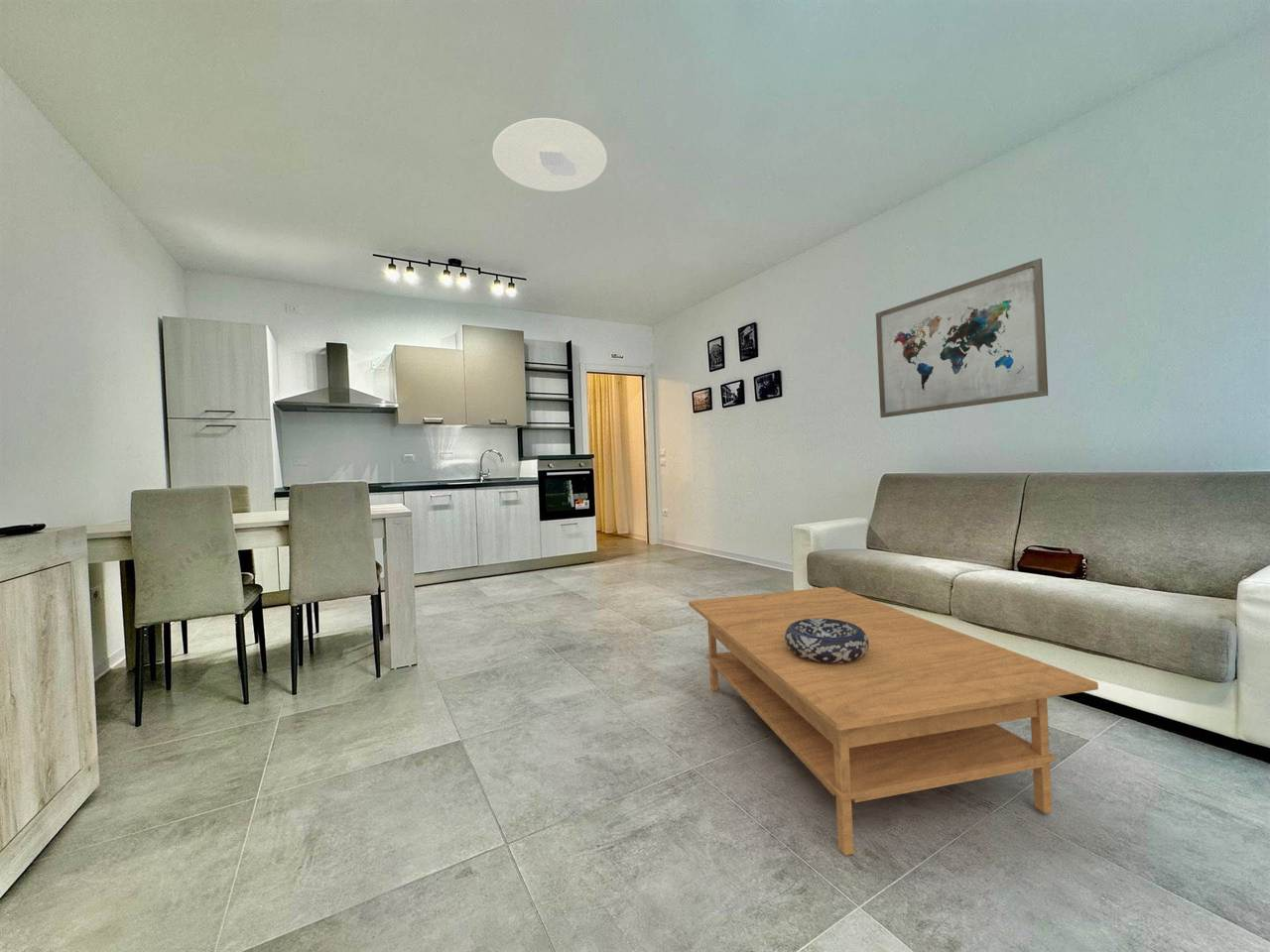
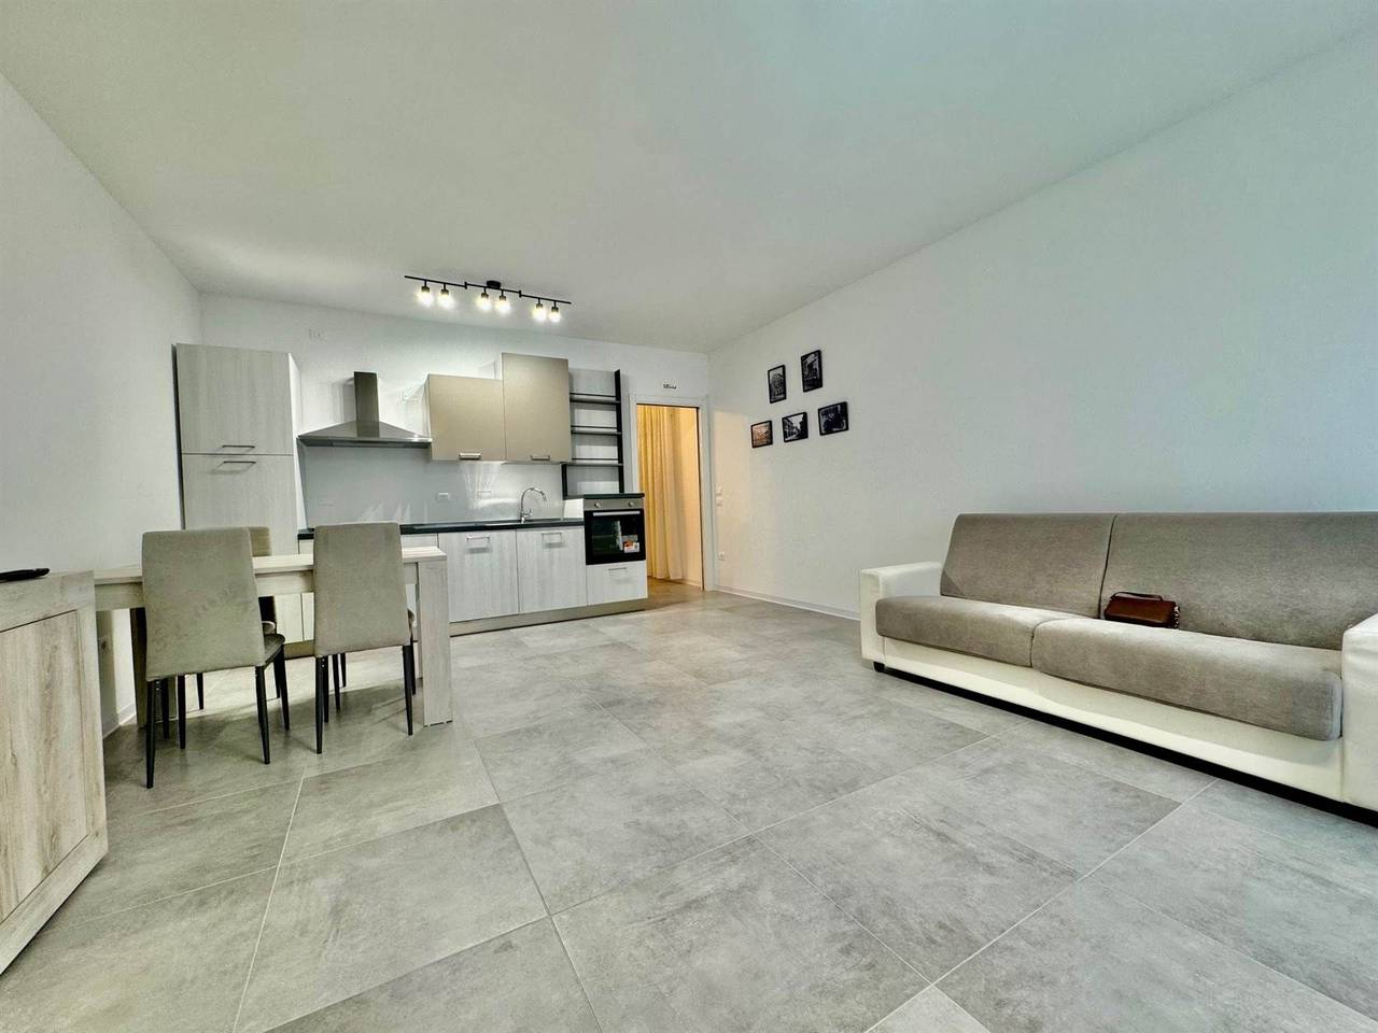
- decorative bowl [785,619,869,663]
- ceiling light [492,117,608,192]
- coffee table [688,586,1099,856]
- wall art [875,258,1049,418]
